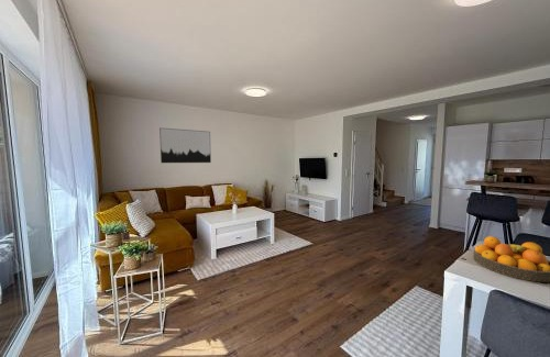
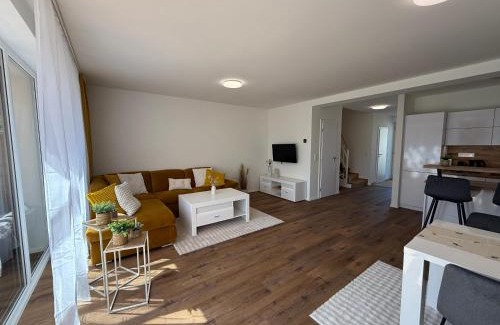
- wall art [158,127,212,164]
- fruit bowl [472,235,550,283]
